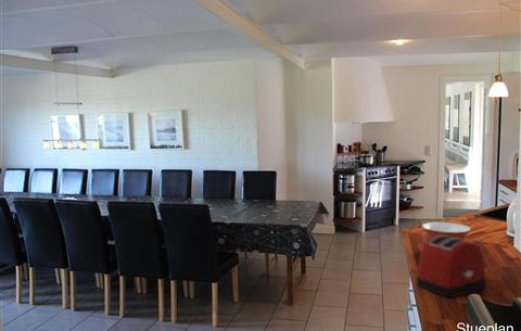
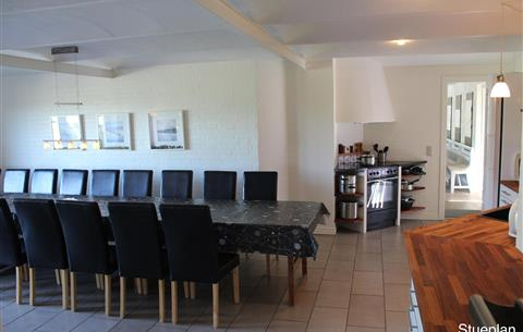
- mixing bowl [421,221,472,241]
- toaster [415,235,487,298]
